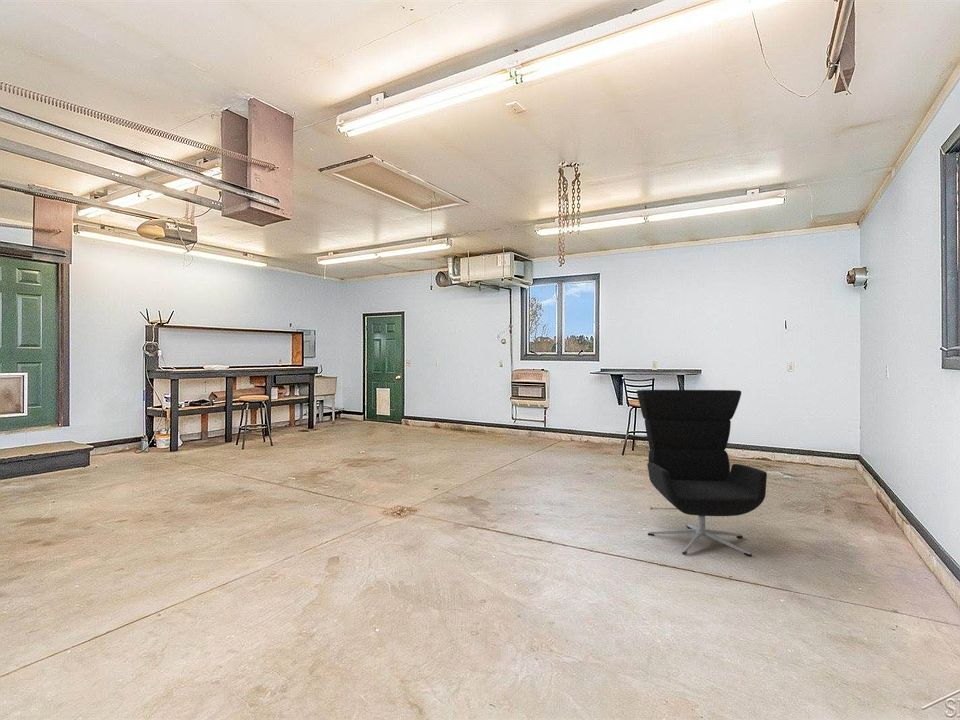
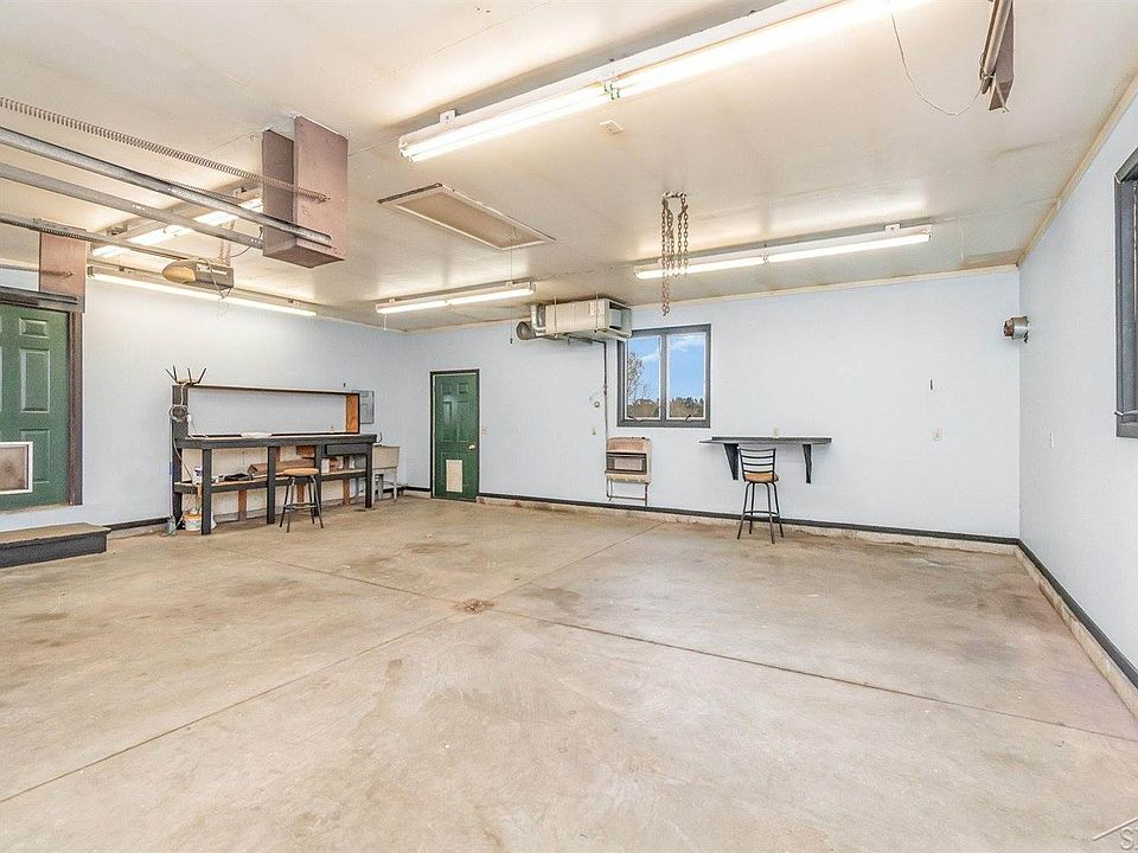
- office chair [636,389,768,557]
